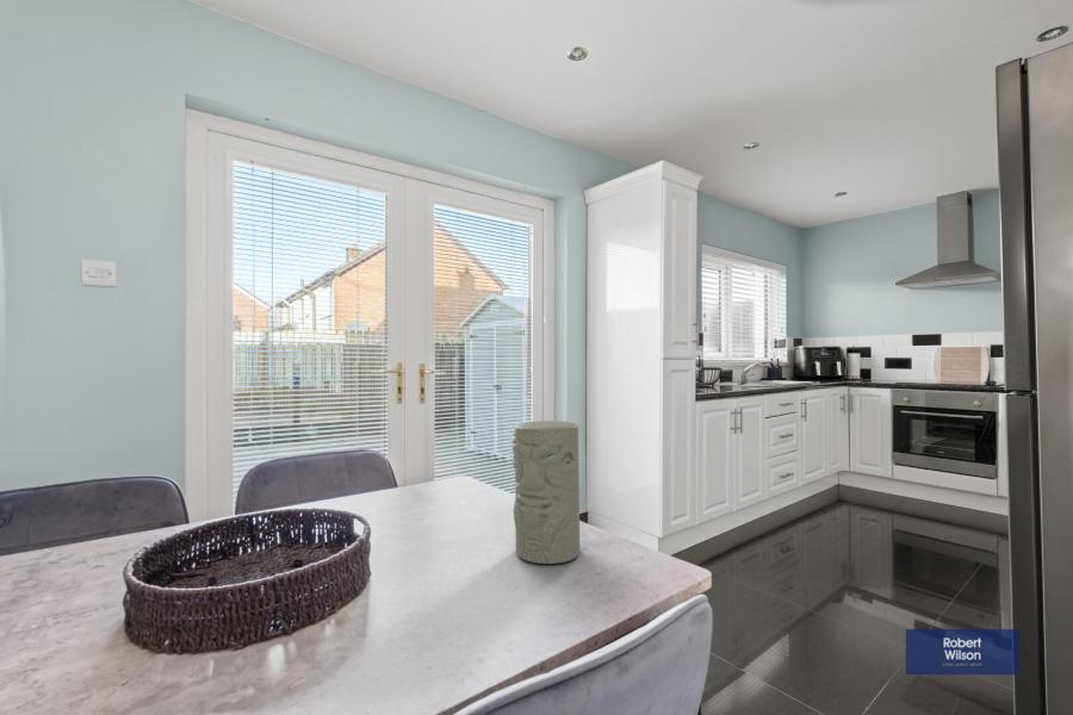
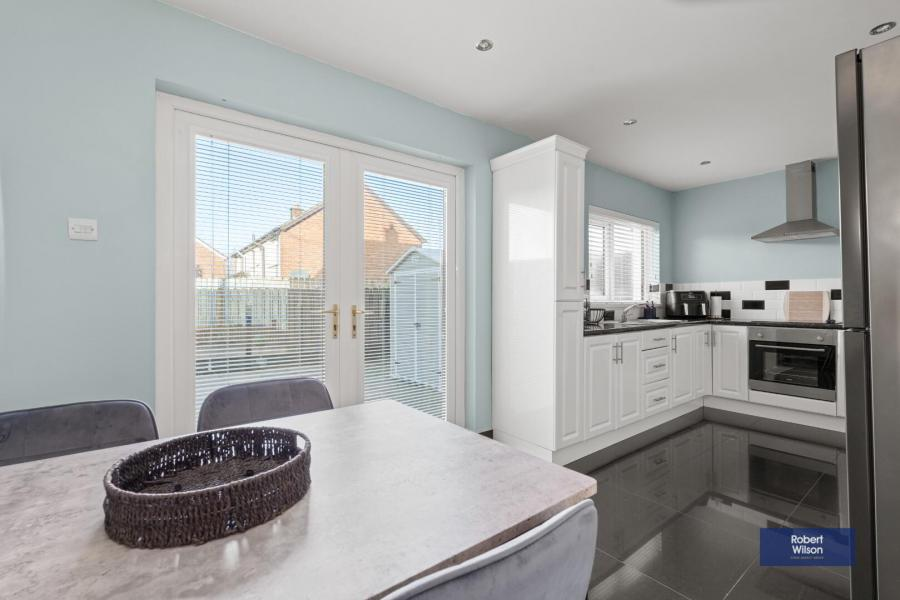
- decorative vase [511,419,581,565]
